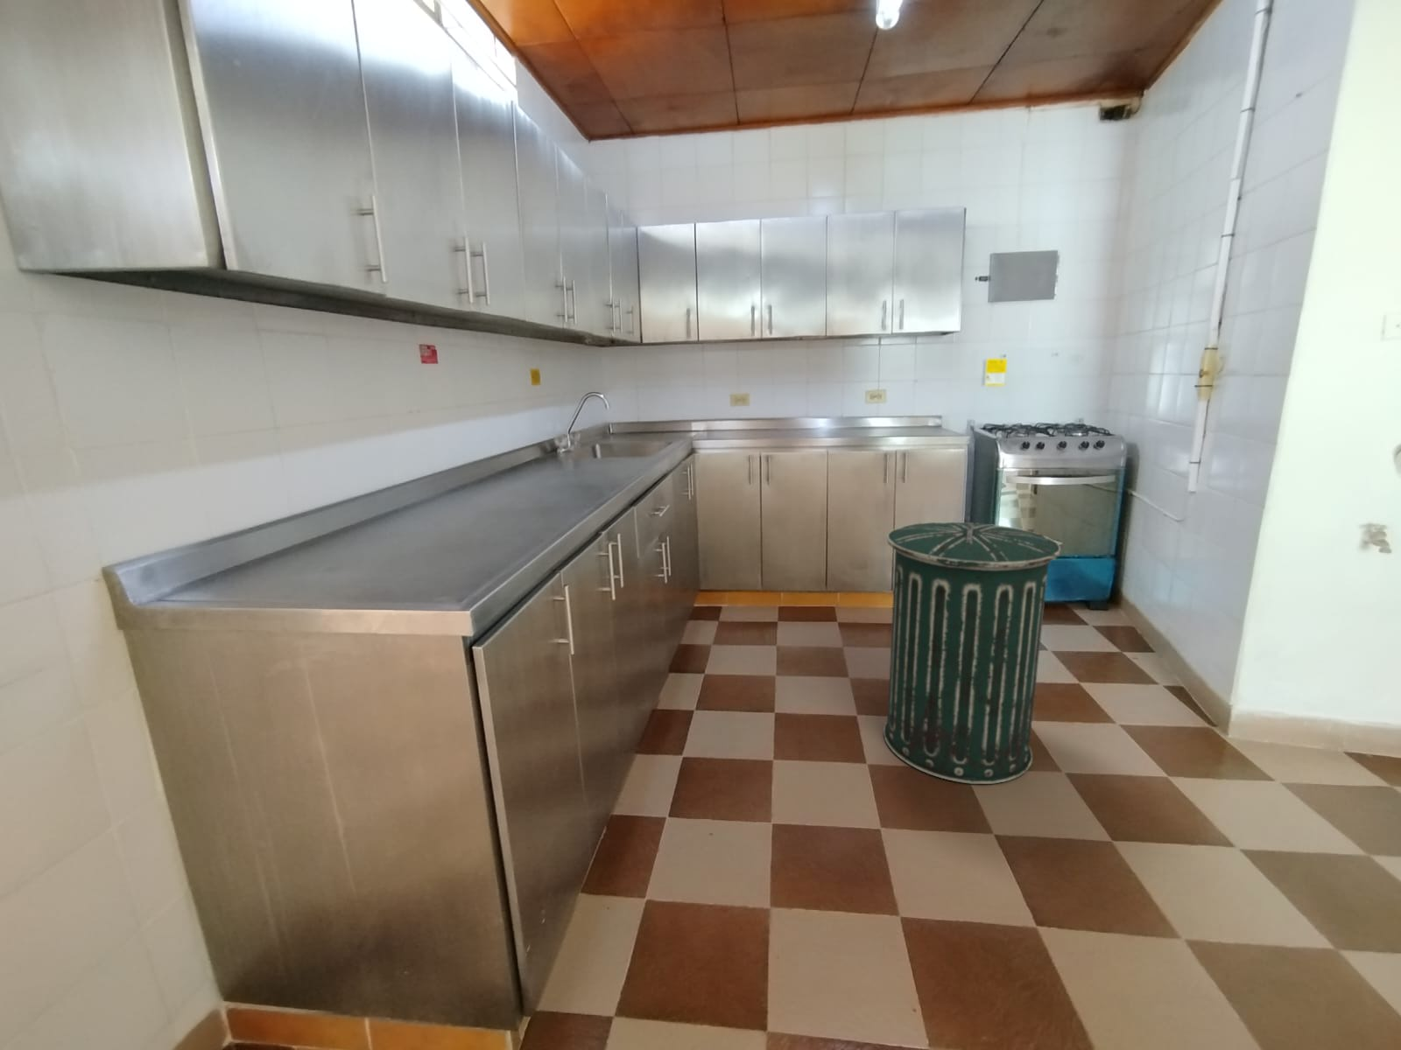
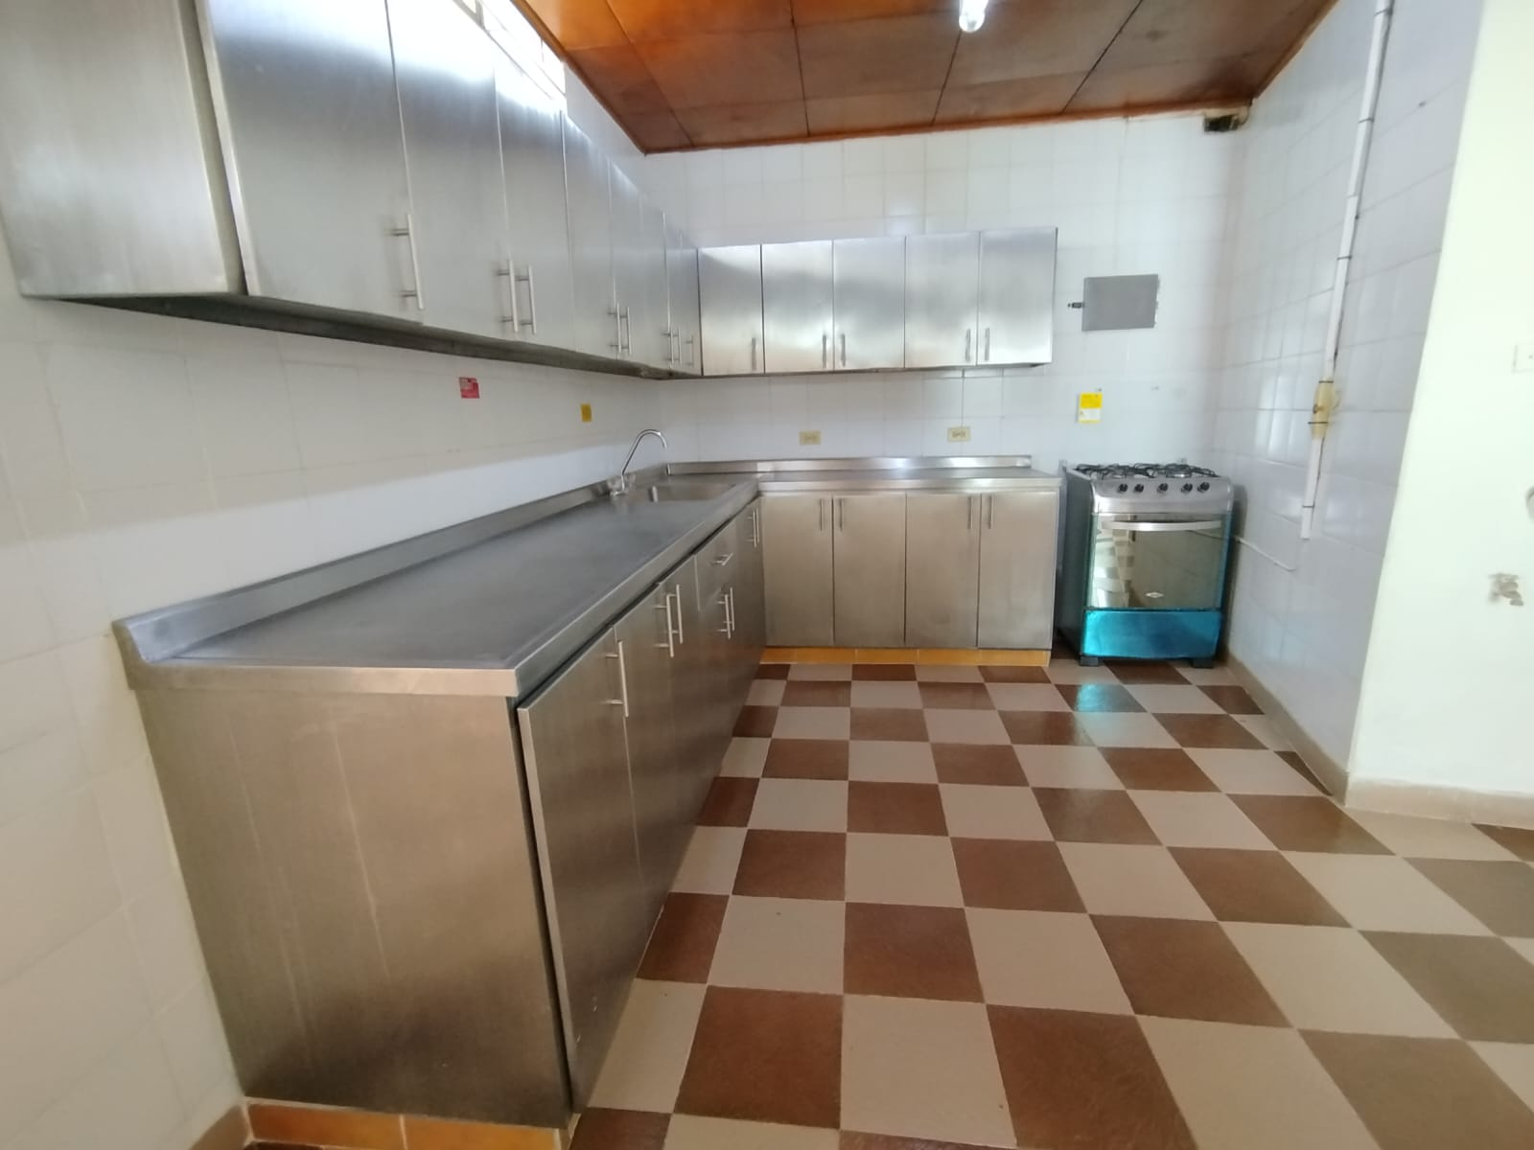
- trash can [883,522,1061,785]
